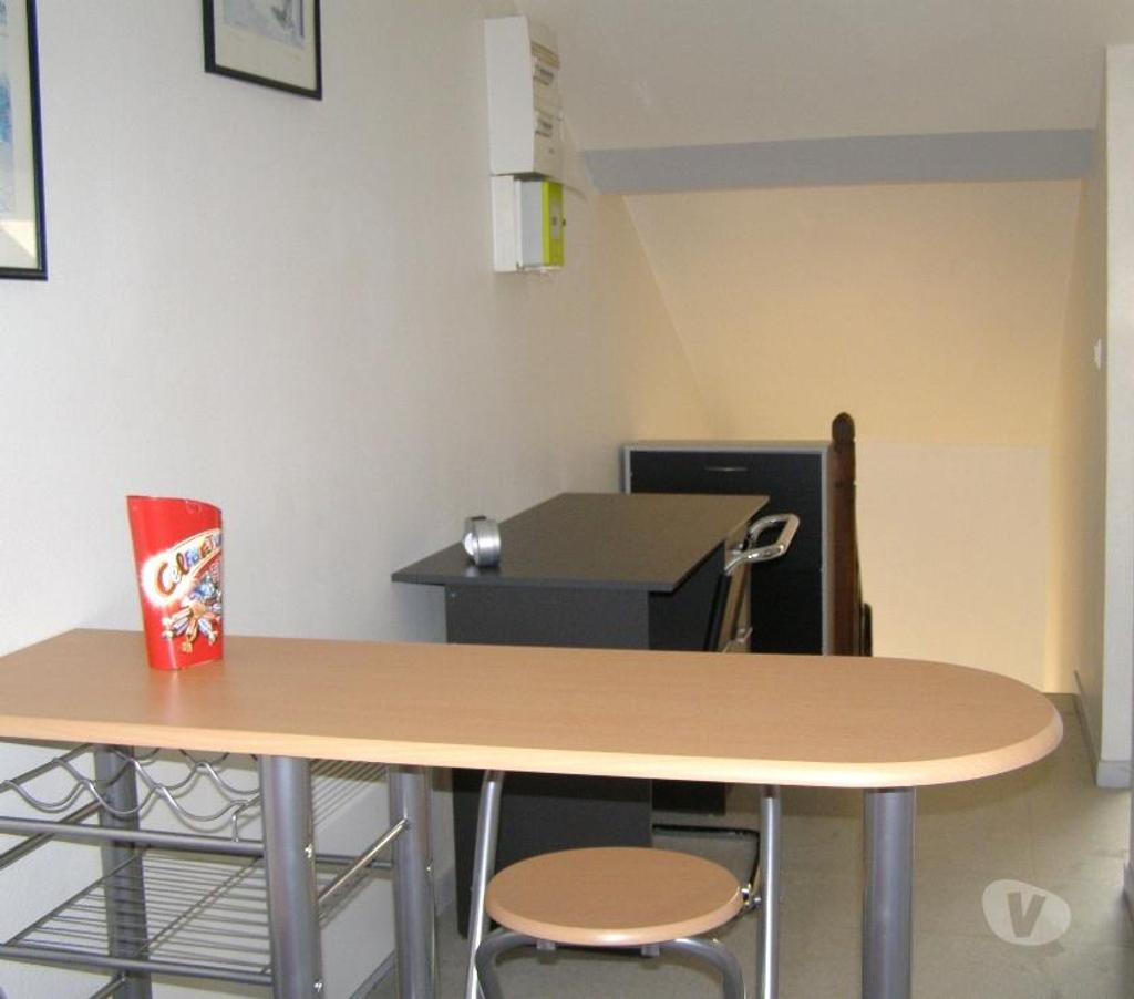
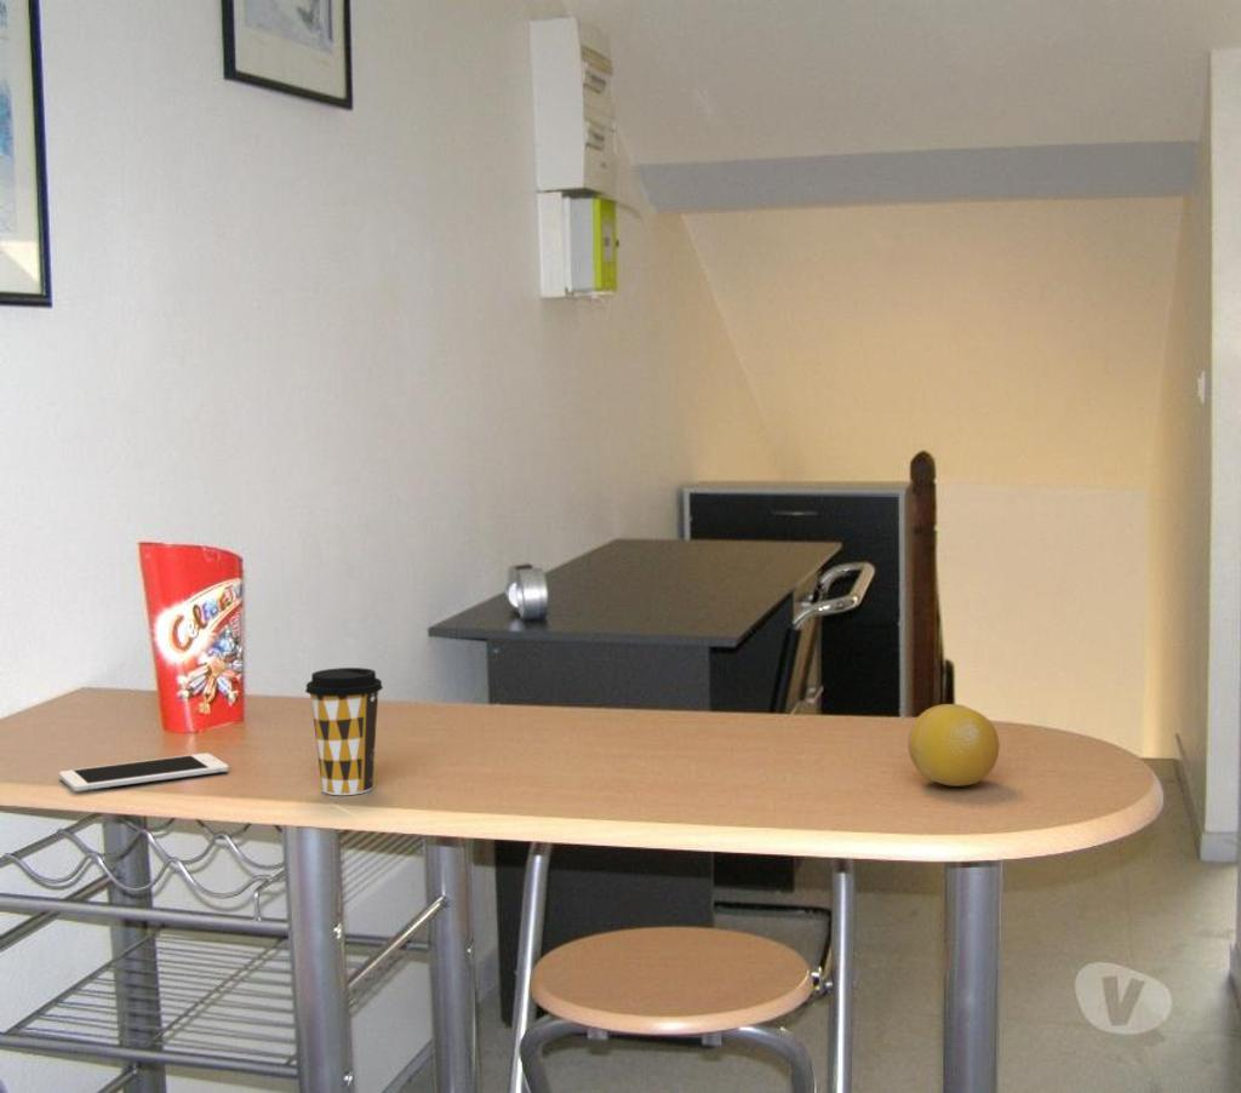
+ cell phone [58,752,230,792]
+ fruit [907,703,1001,788]
+ coffee cup [304,666,384,796]
